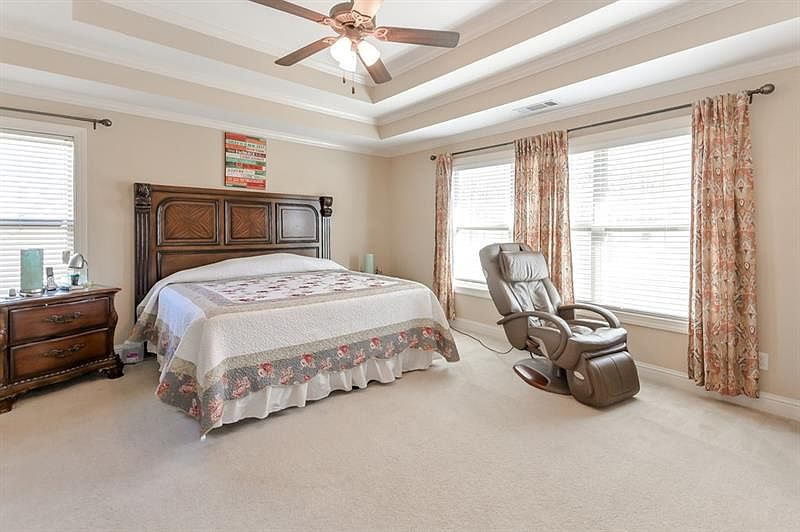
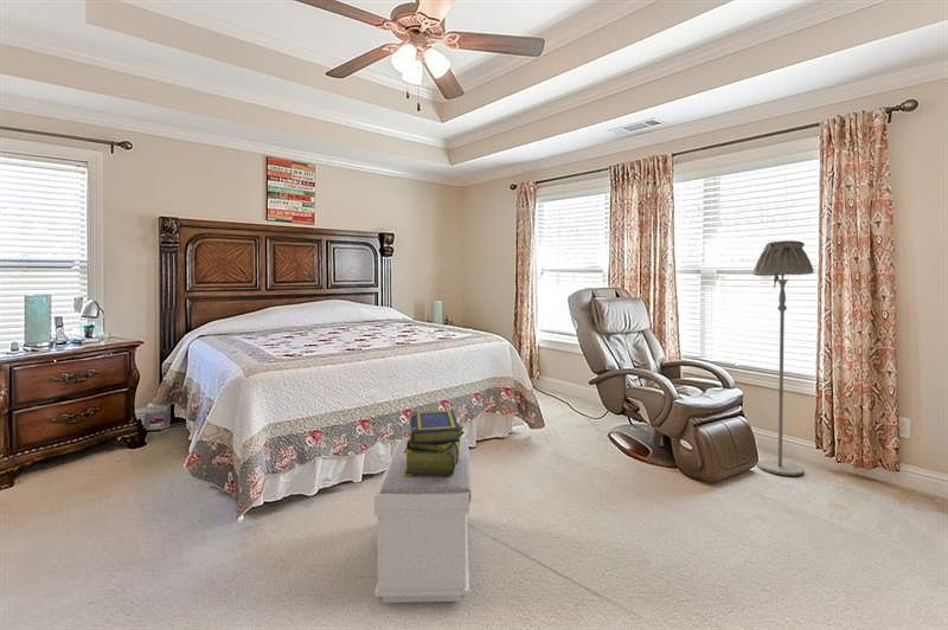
+ bench [373,436,473,604]
+ floor lamp [752,239,815,477]
+ stack of books [404,409,466,477]
